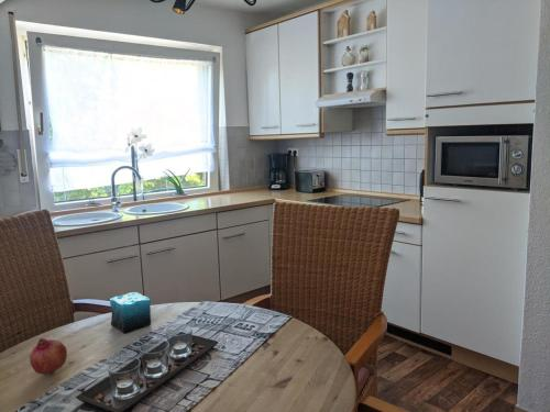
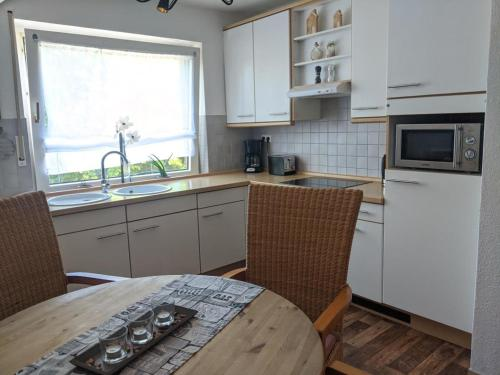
- candle [109,285,152,334]
- fruit [29,337,68,375]
